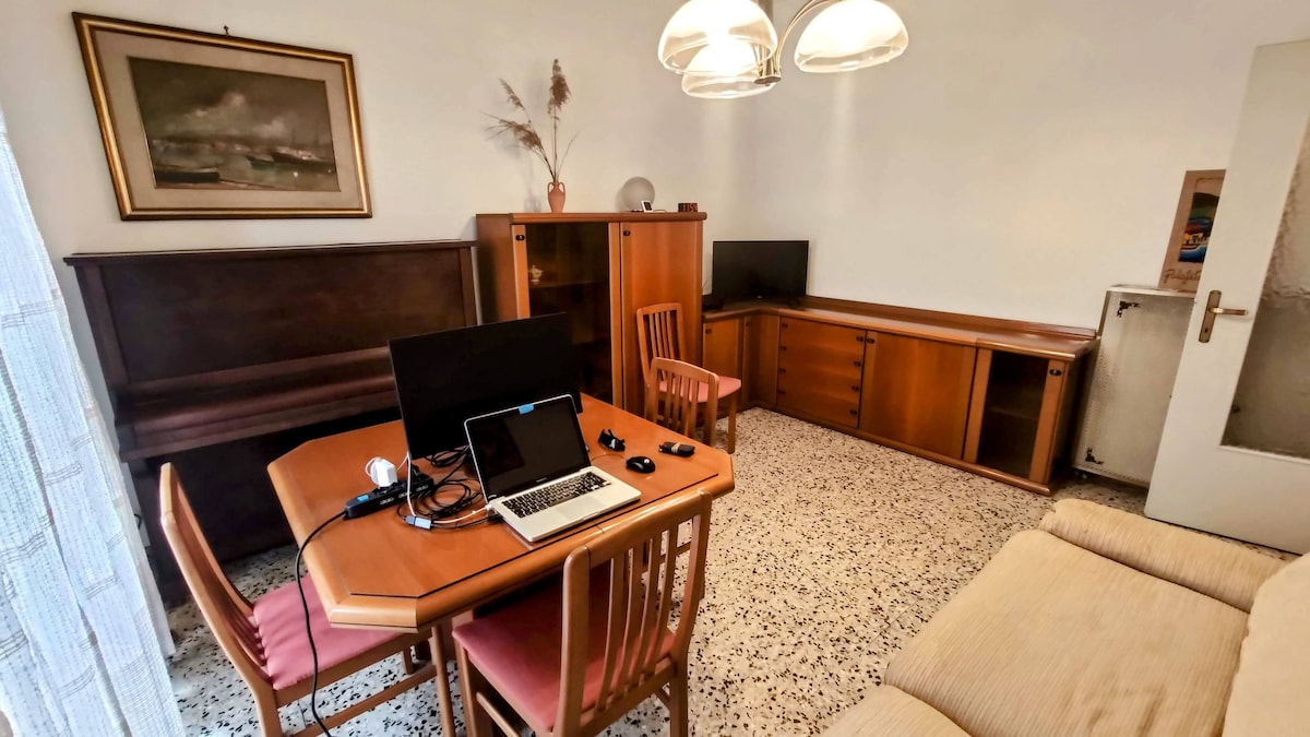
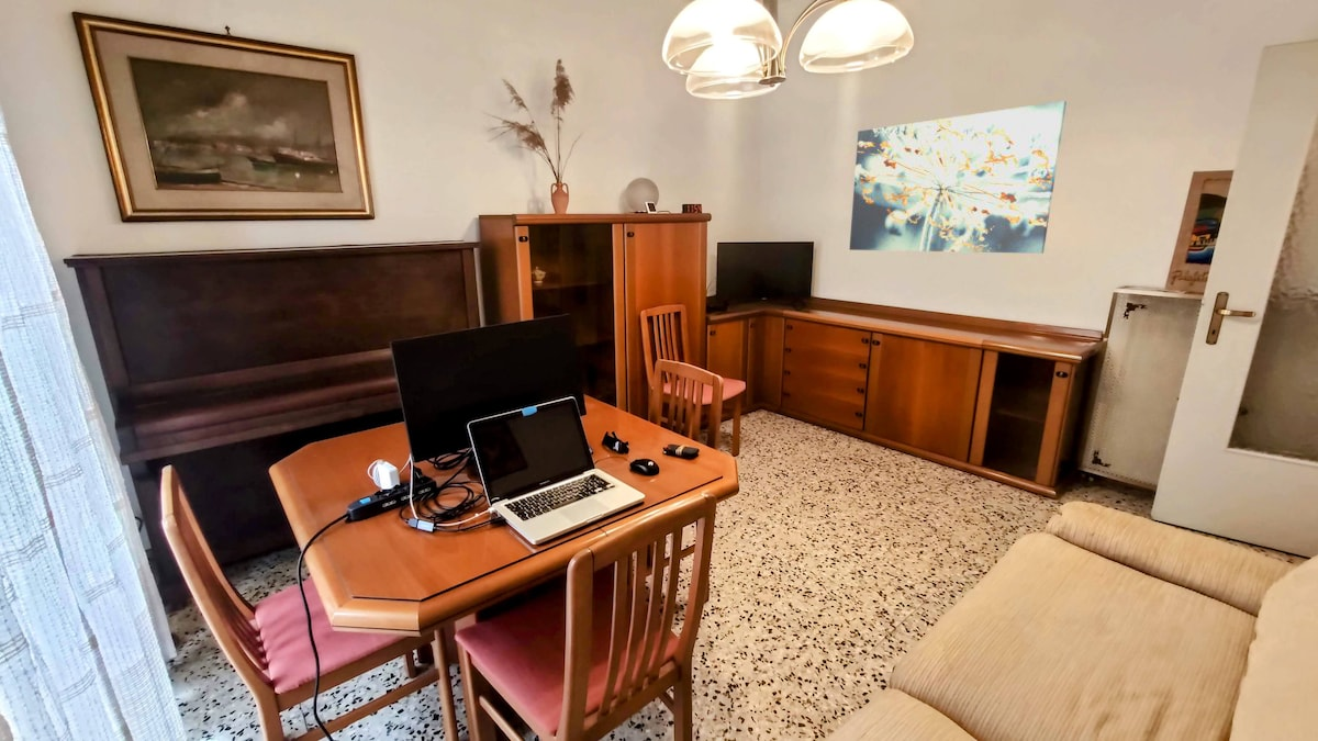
+ wall art [848,100,1068,255]
